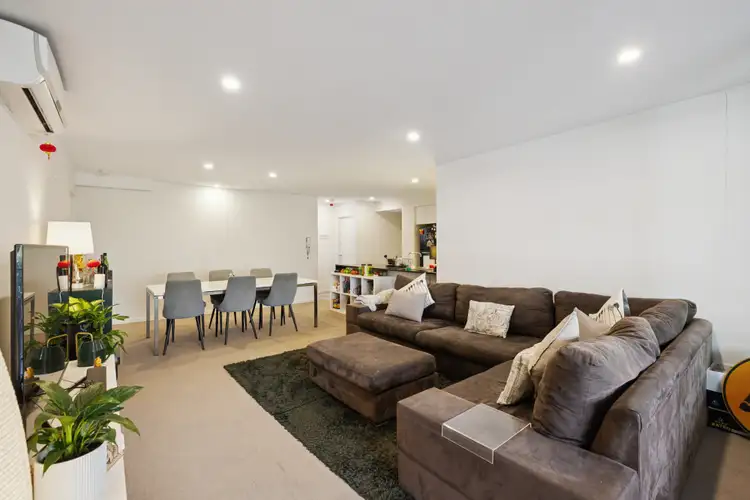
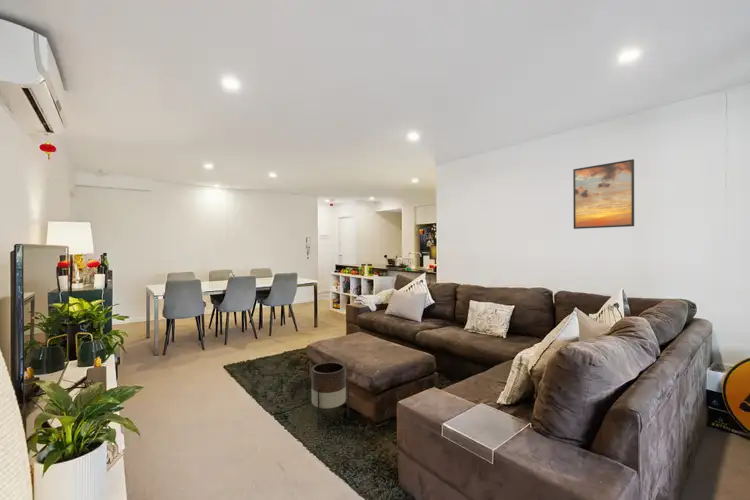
+ planter [310,361,350,430]
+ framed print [572,158,635,230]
